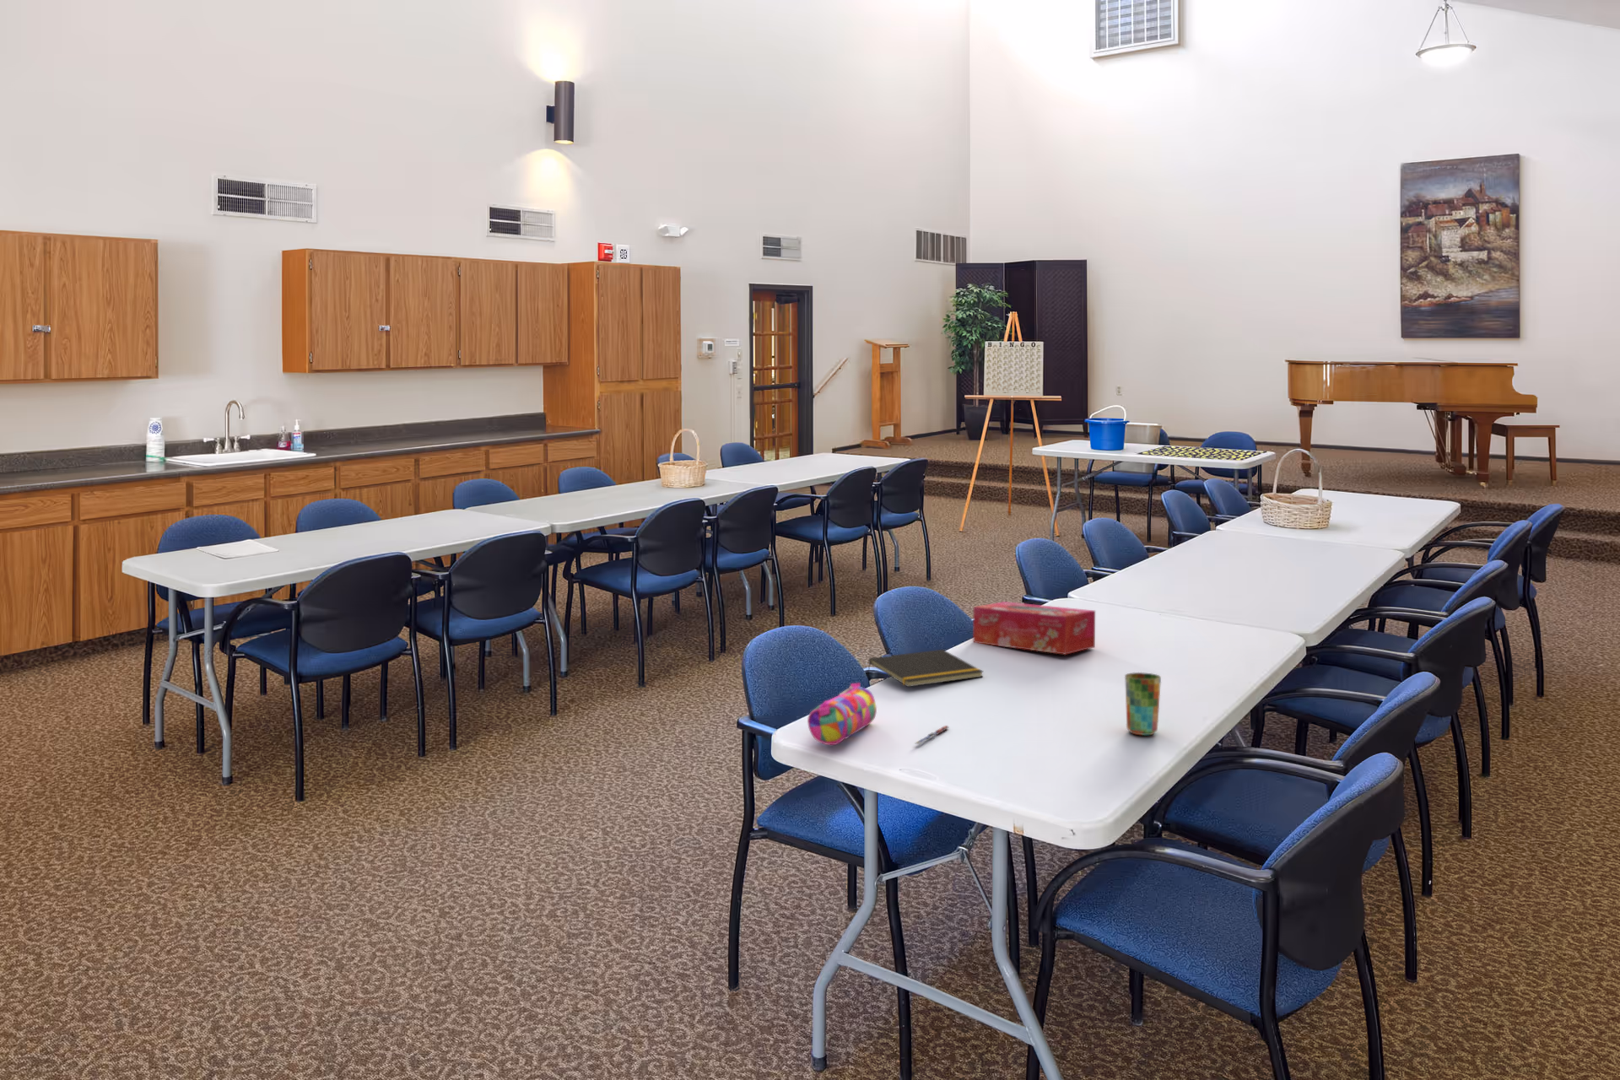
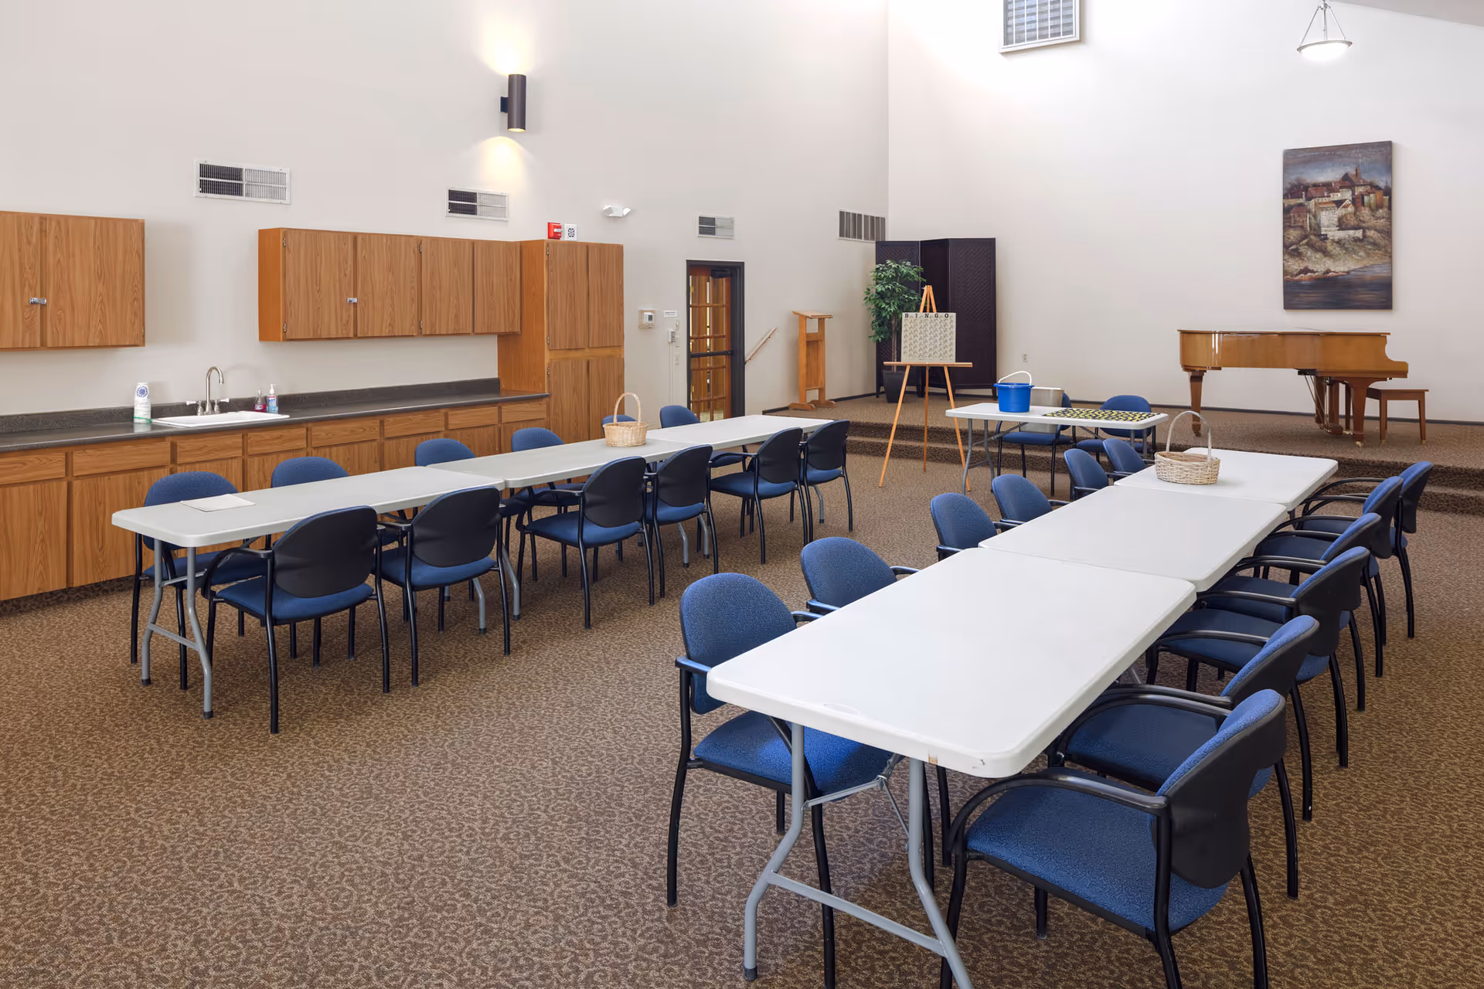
- pencil case [806,682,878,746]
- pen [914,724,949,745]
- notepad [867,648,985,687]
- cup [1123,671,1162,735]
- tissue box [972,600,1096,656]
